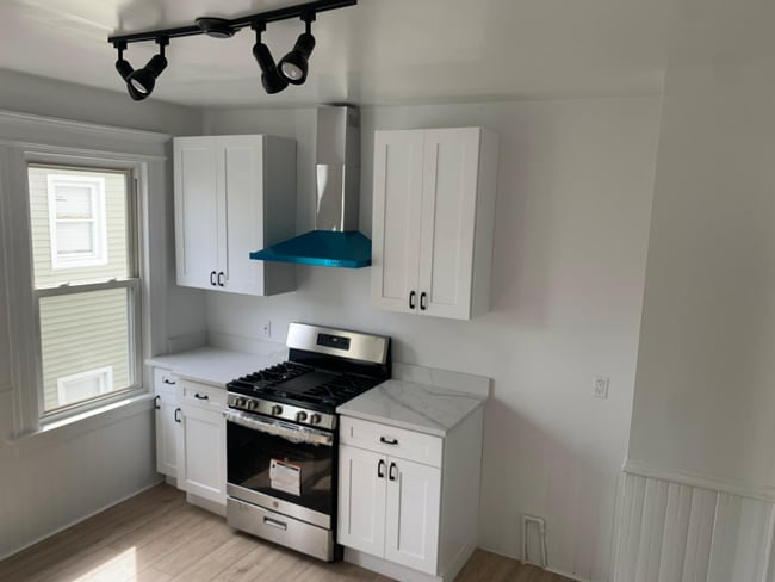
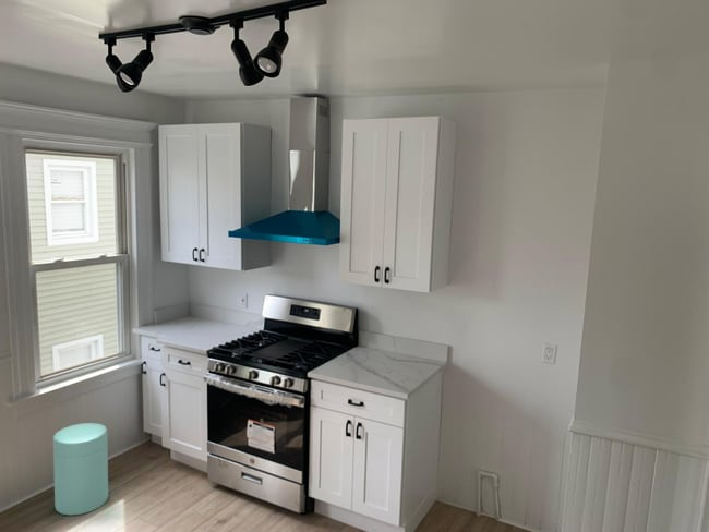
+ trash can [52,422,109,517]
